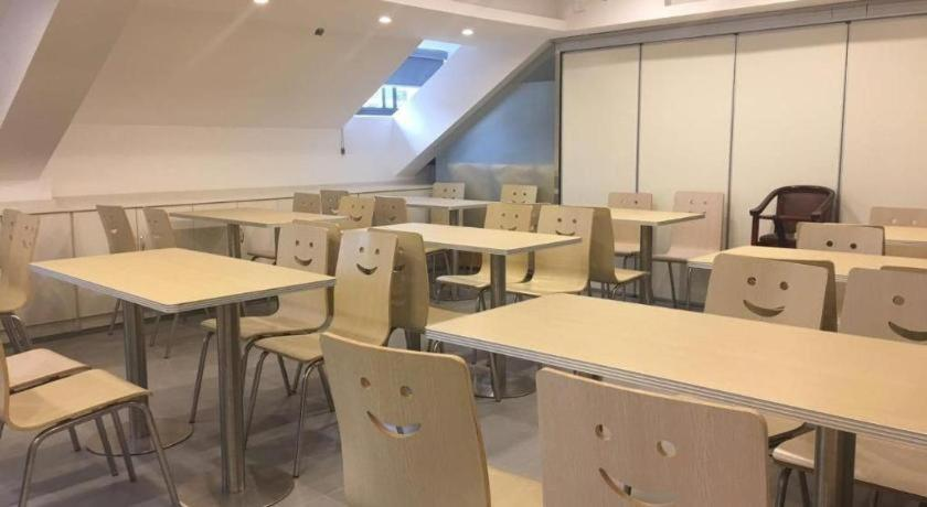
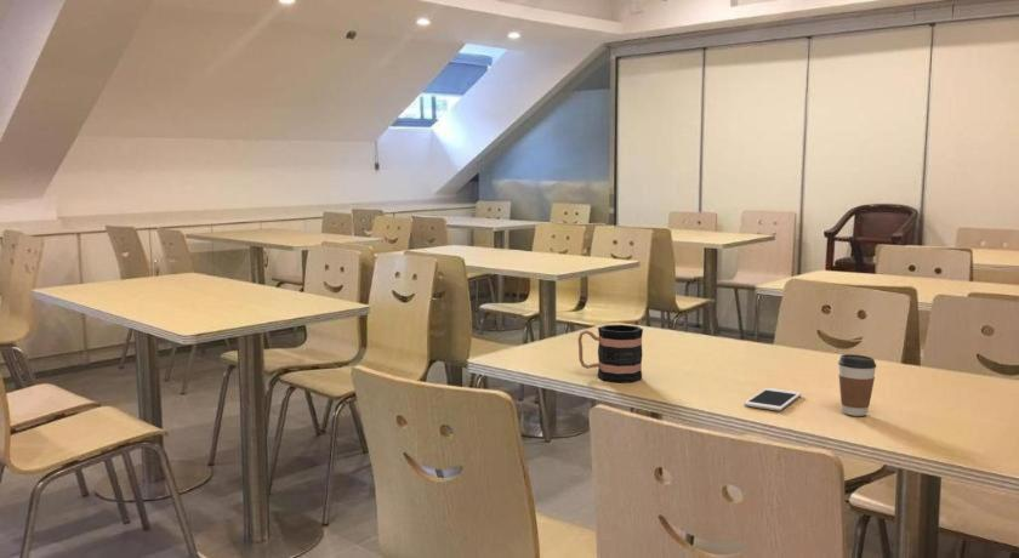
+ mug [577,324,644,383]
+ coffee cup [837,353,877,417]
+ cell phone [744,387,803,412]
